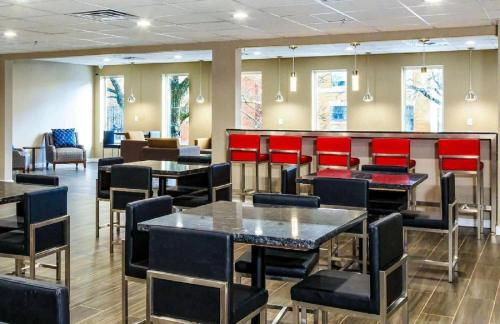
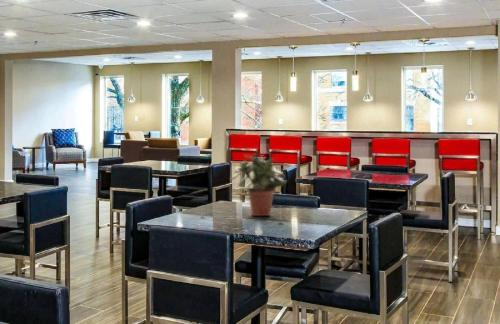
+ potted plant [229,153,288,217]
